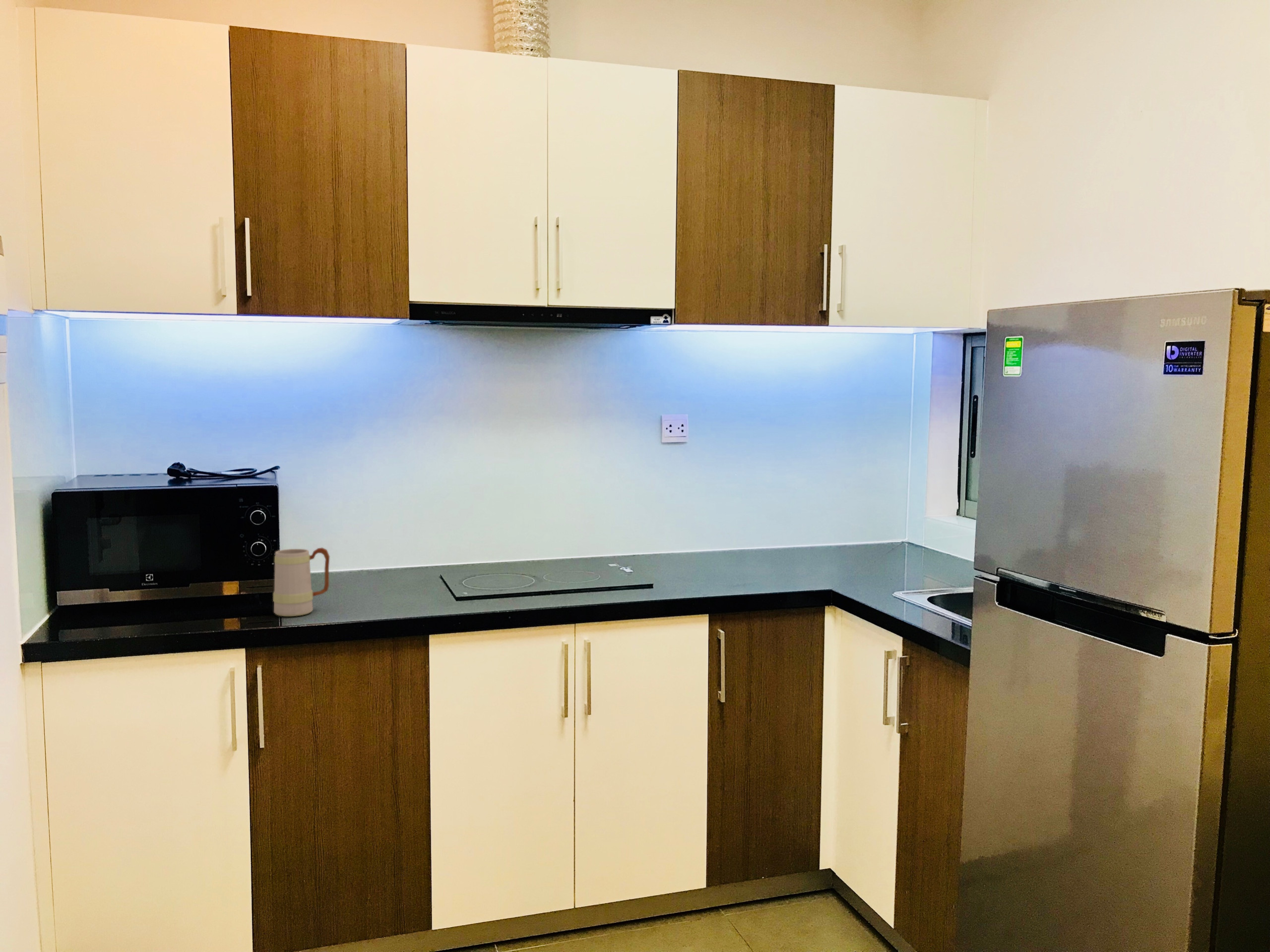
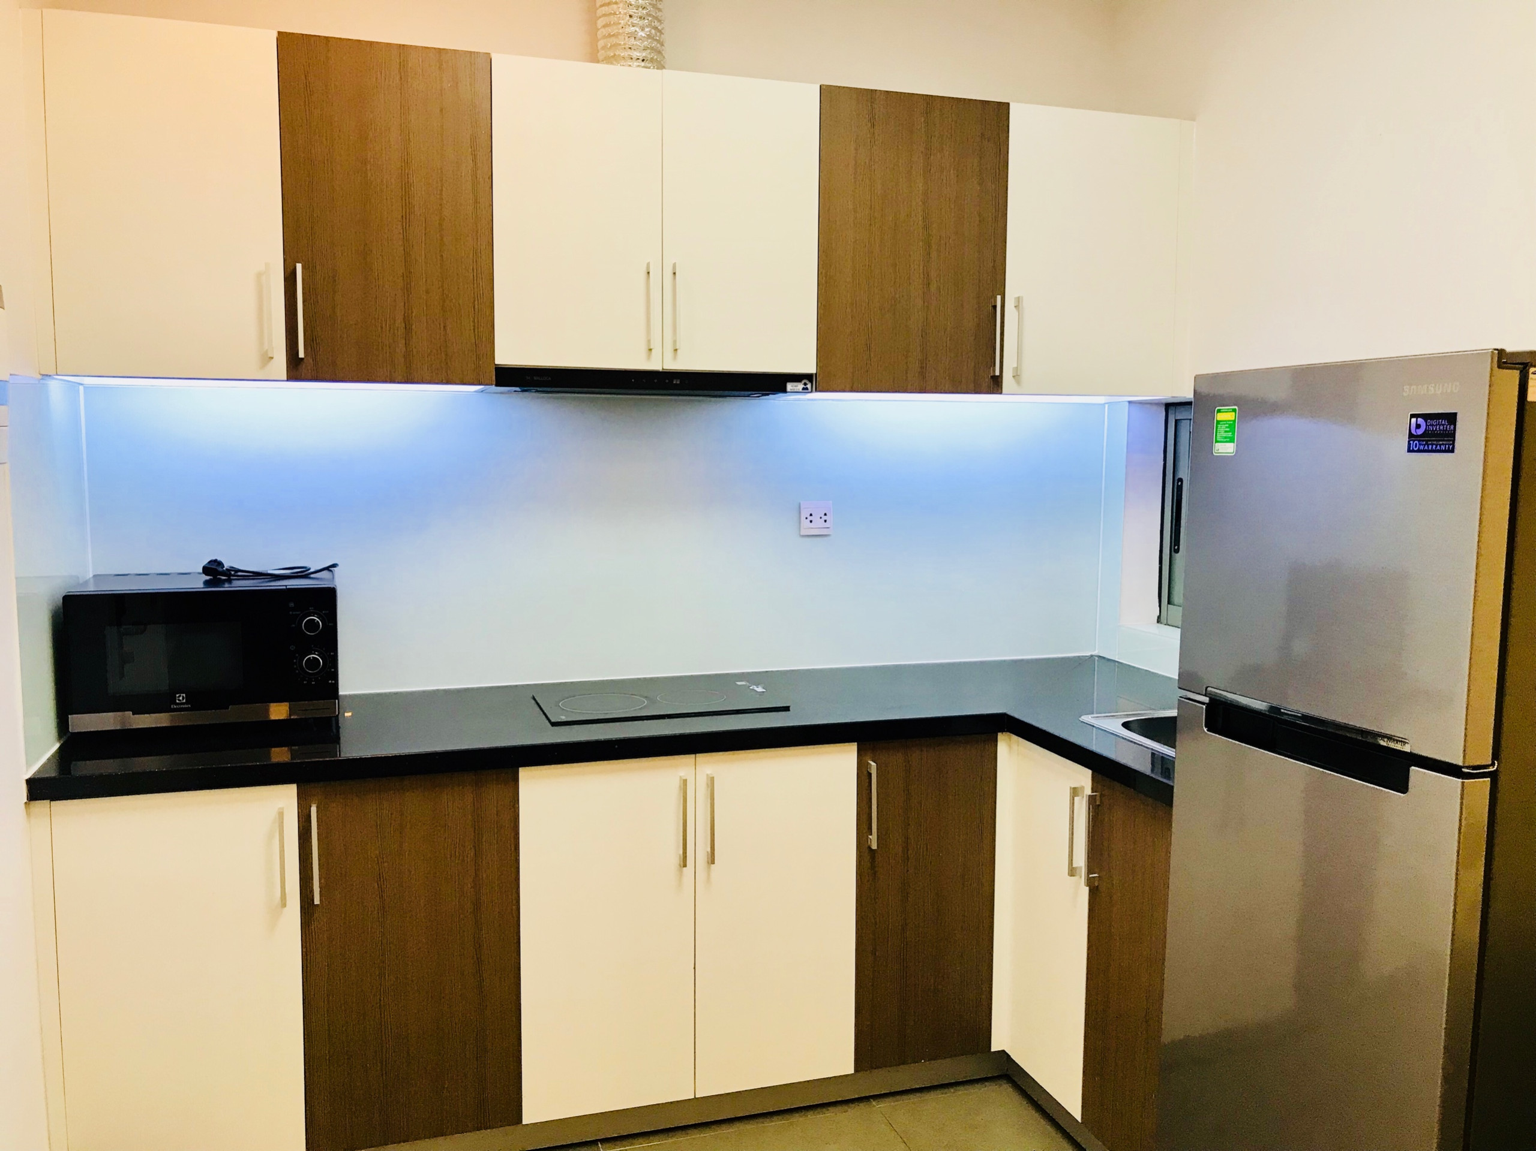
- mug [272,547,330,617]
